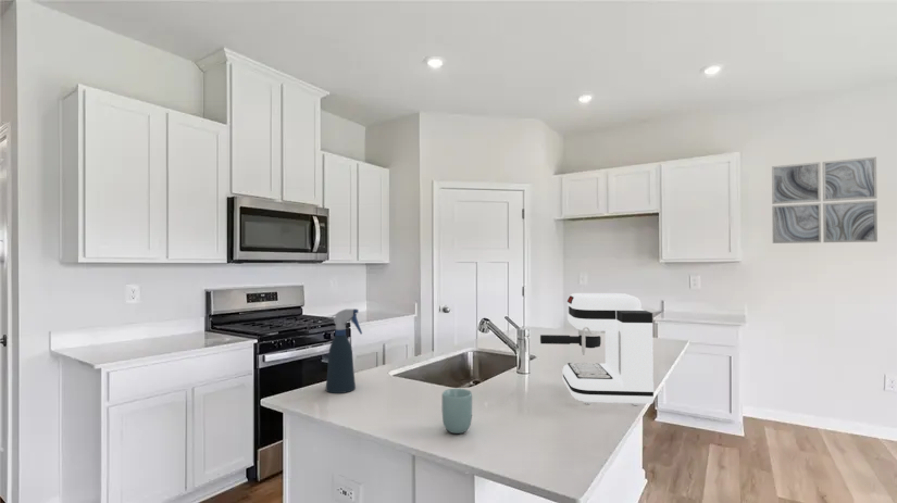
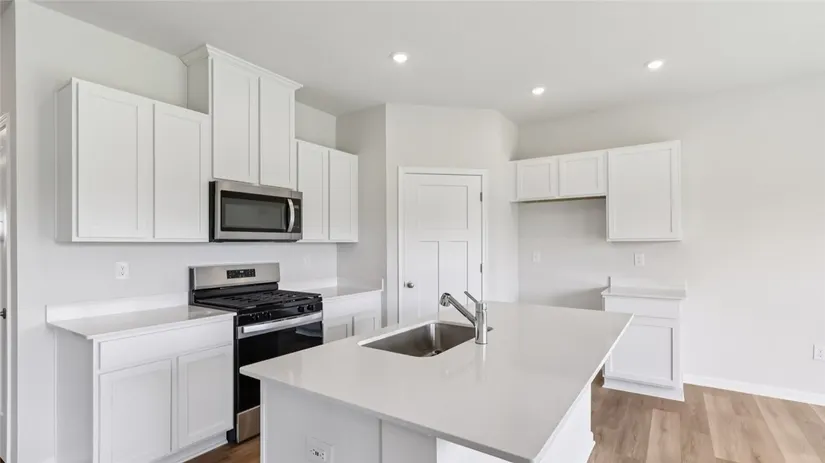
- cup [441,388,473,435]
- coffee maker [539,292,655,406]
- wall art [771,156,879,244]
- spray bottle [325,307,363,394]
